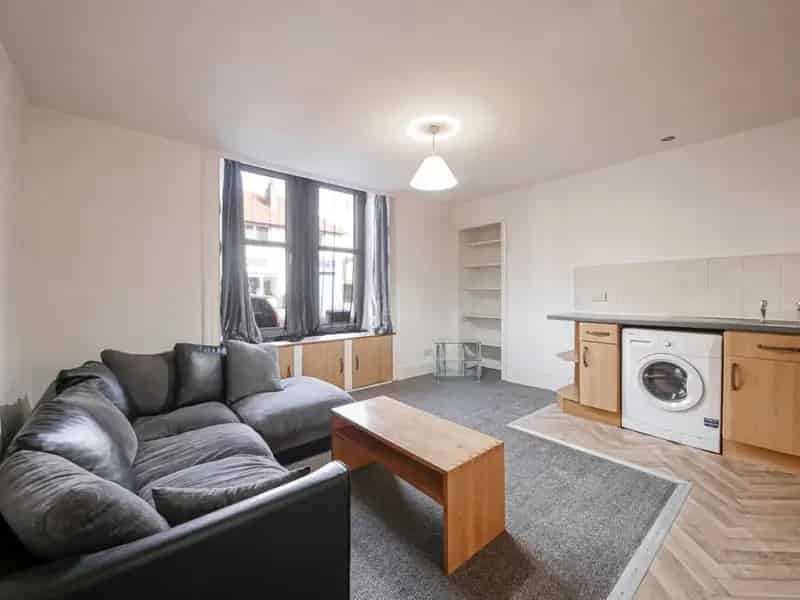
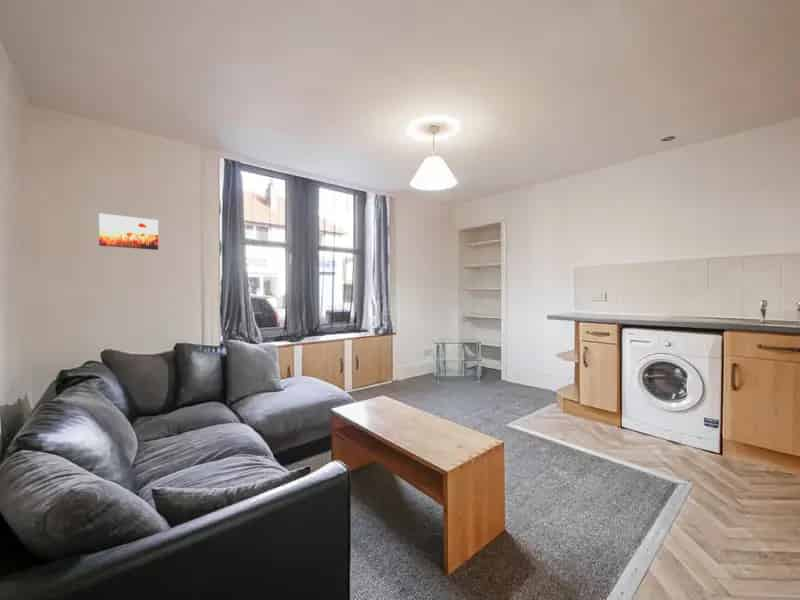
+ wall art [98,212,159,251]
